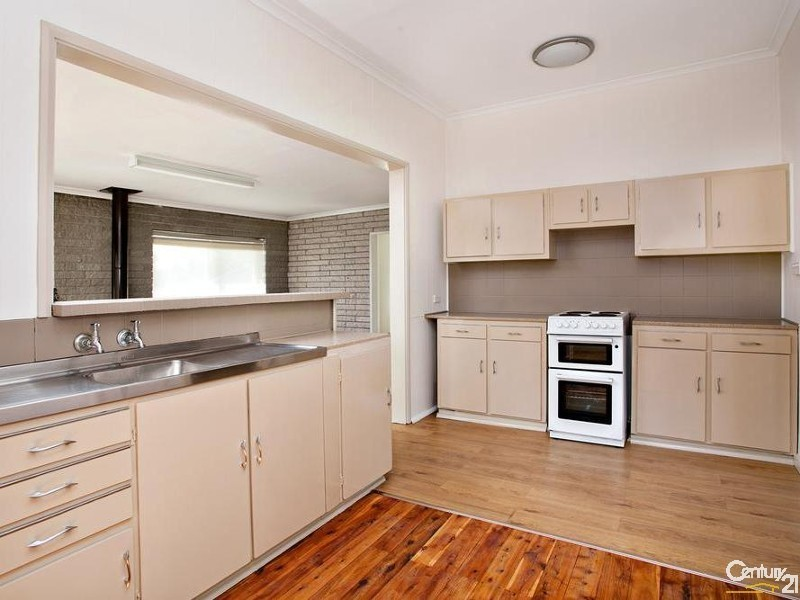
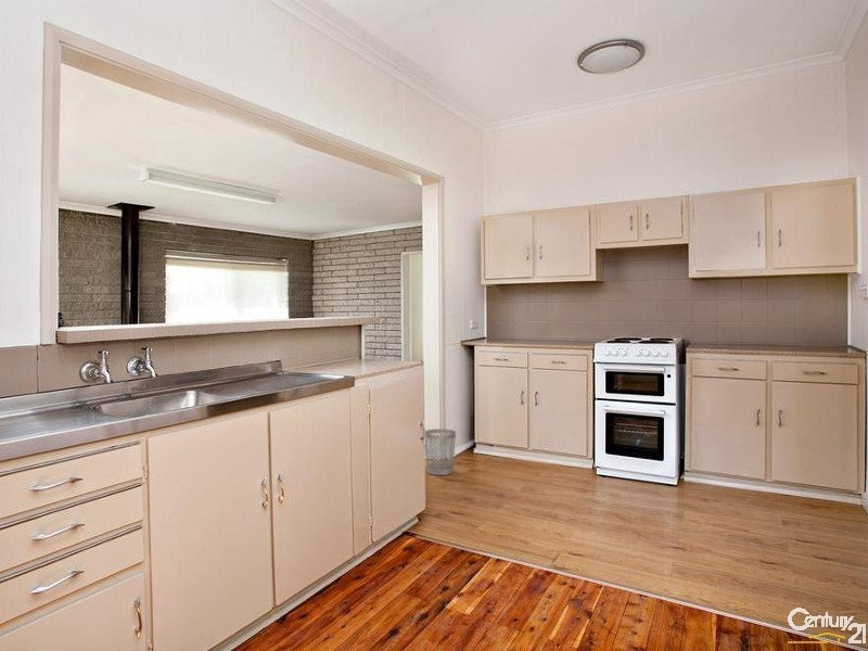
+ wastebasket [424,427,457,476]
